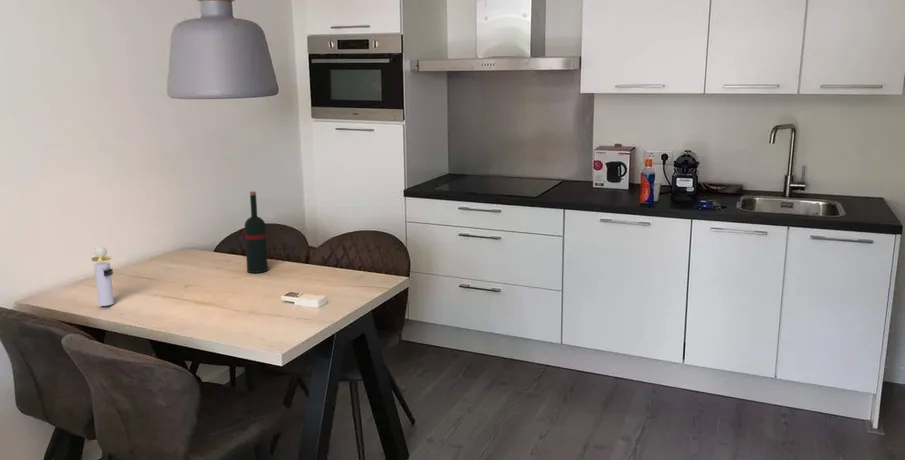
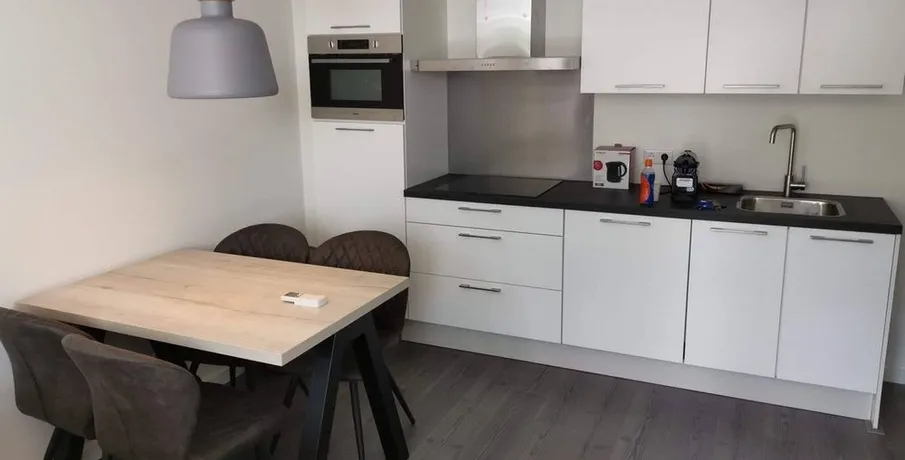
- perfume bottle [91,245,115,307]
- wine bottle [242,190,269,274]
